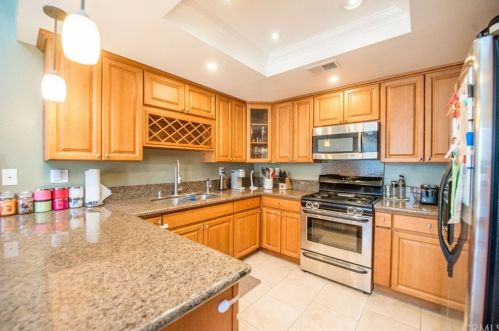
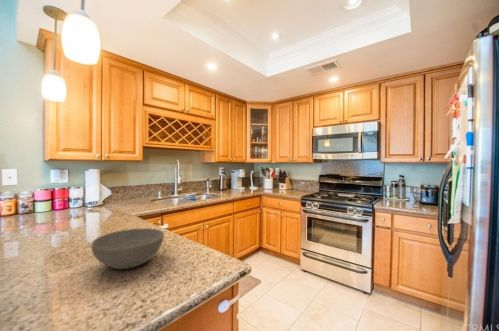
+ bowl [90,227,165,270]
